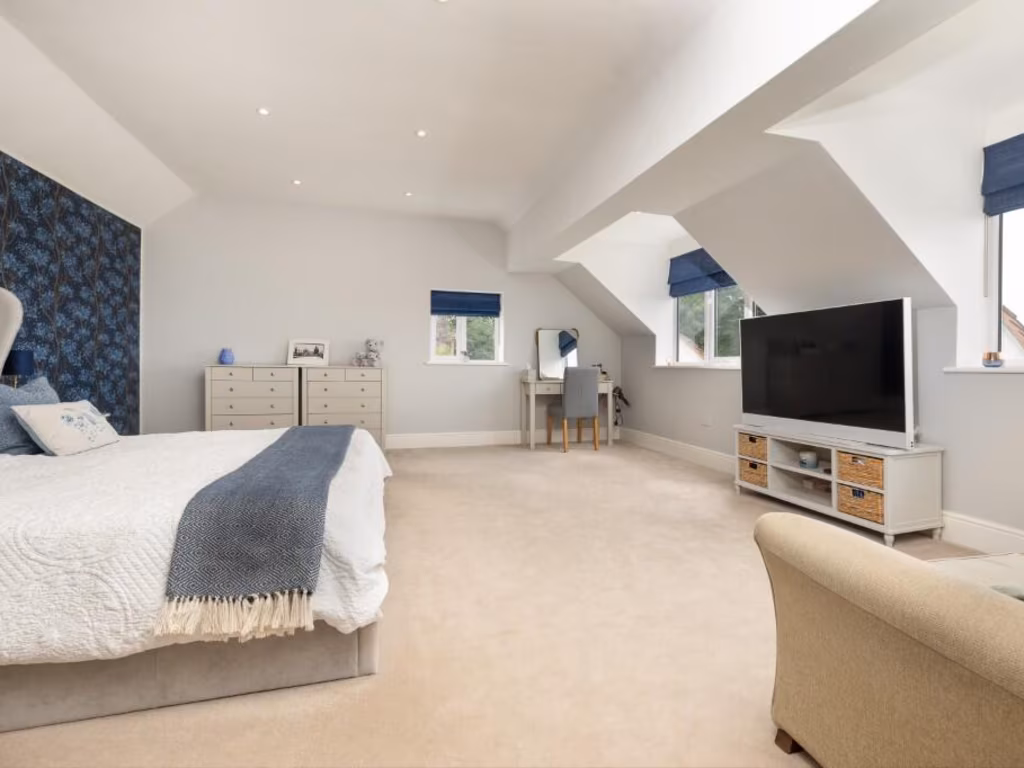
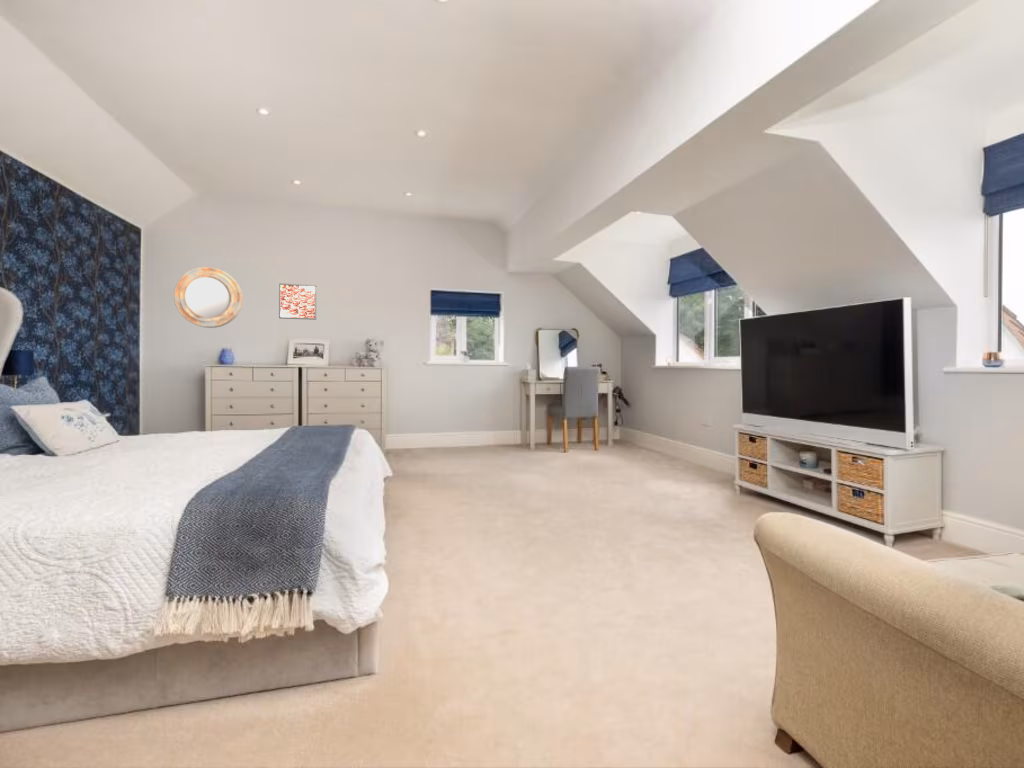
+ home mirror [173,266,244,329]
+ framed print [278,282,318,321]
